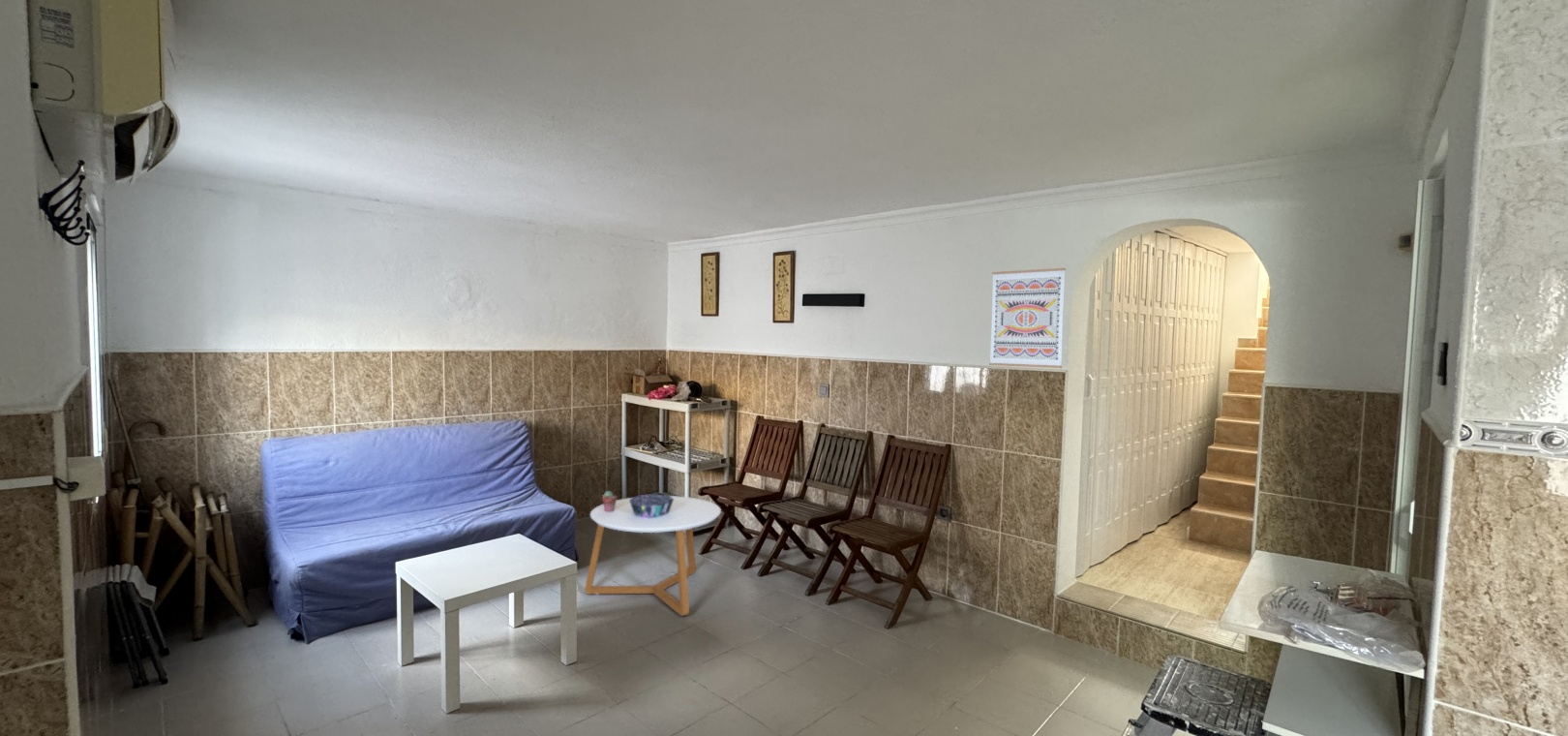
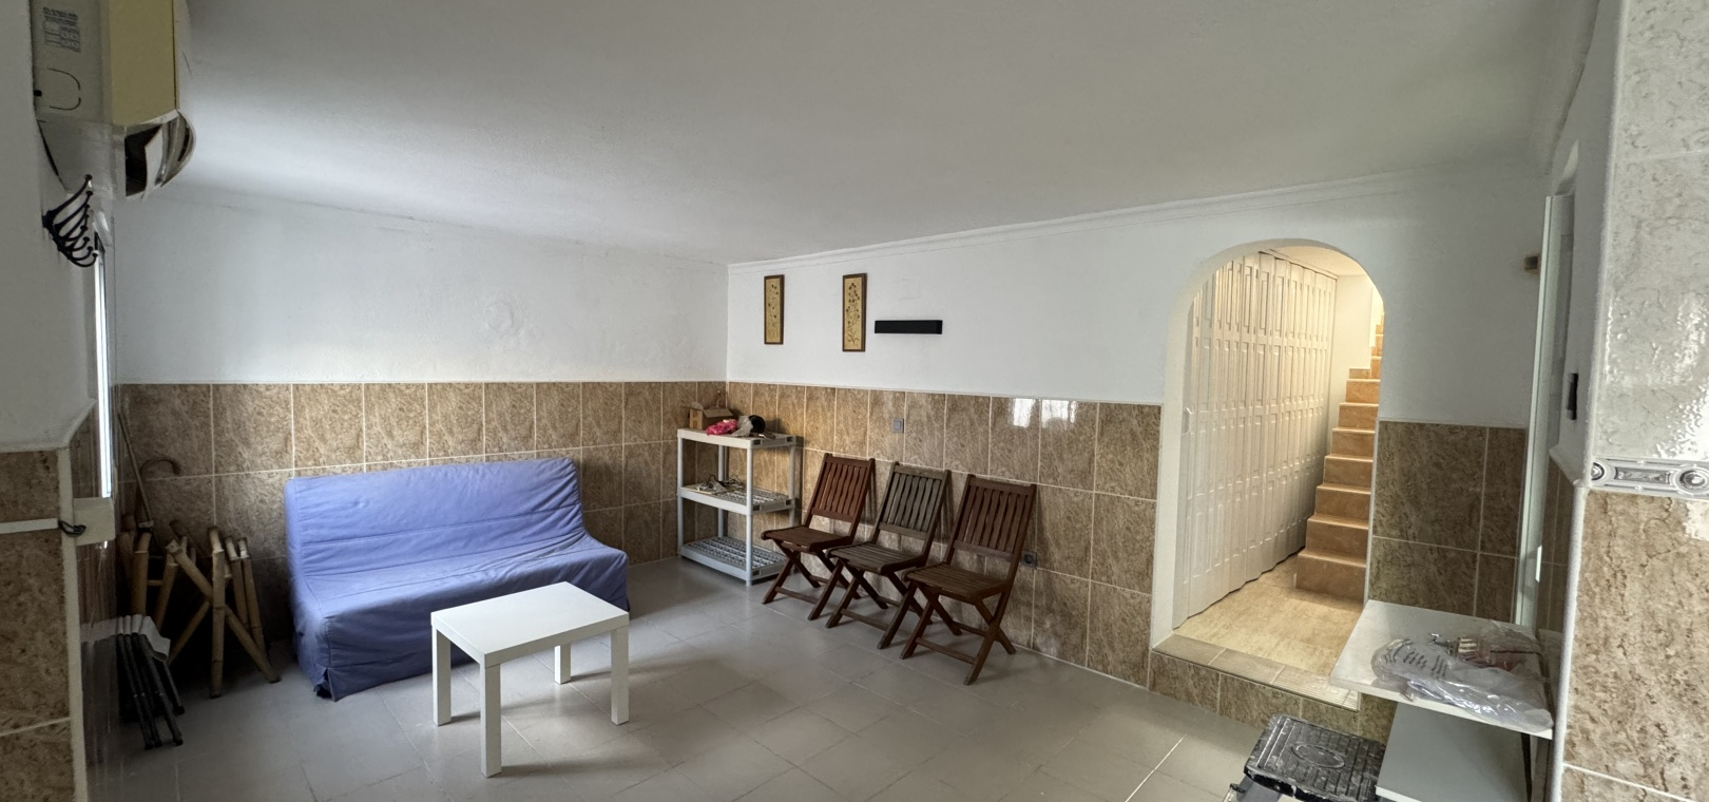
- wall art [988,267,1067,369]
- potted succulent [601,490,618,512]
- decorative bowl [629,494,674,518]
- coffee table [584,495,722,617]
